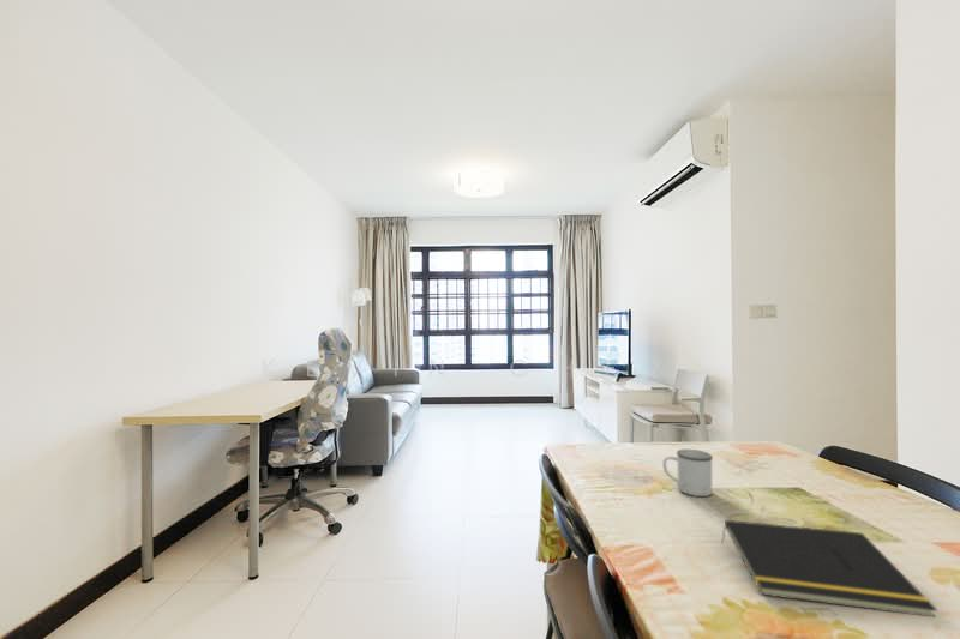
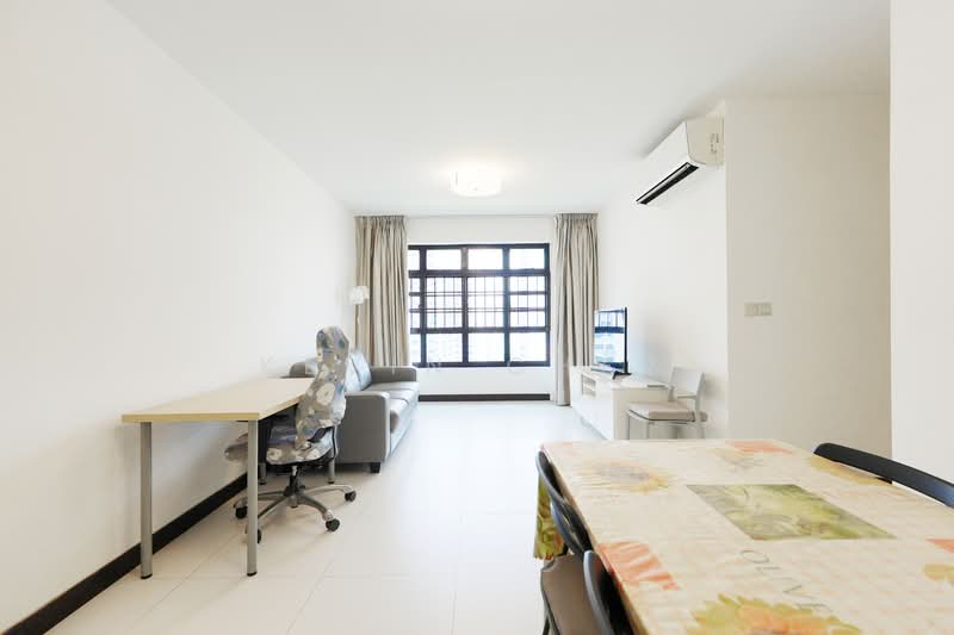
- notepad [720,519,938,619]
- mug [661,448,714,498]
